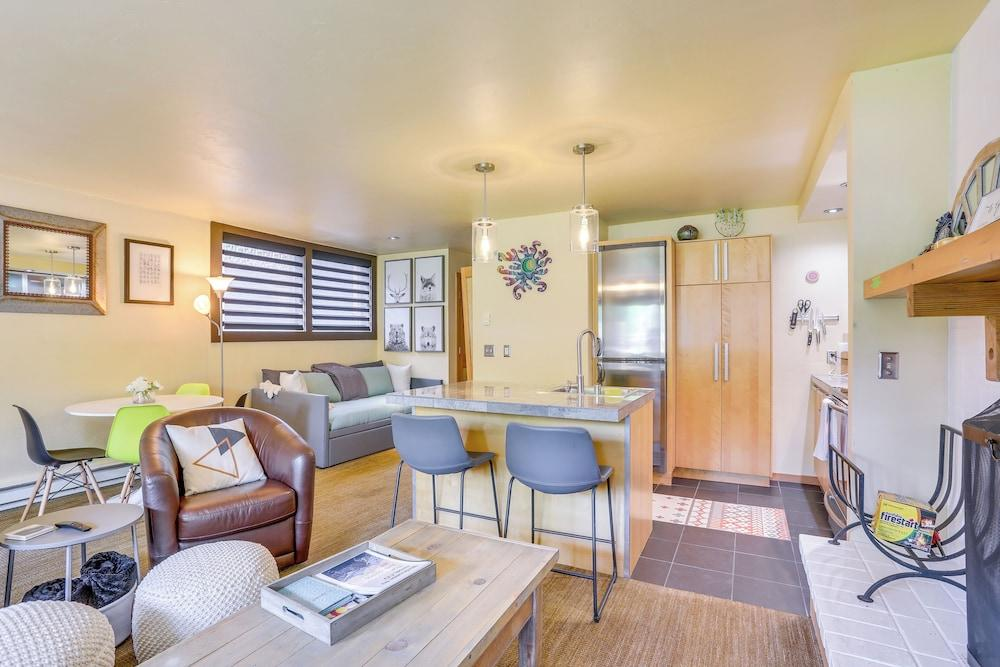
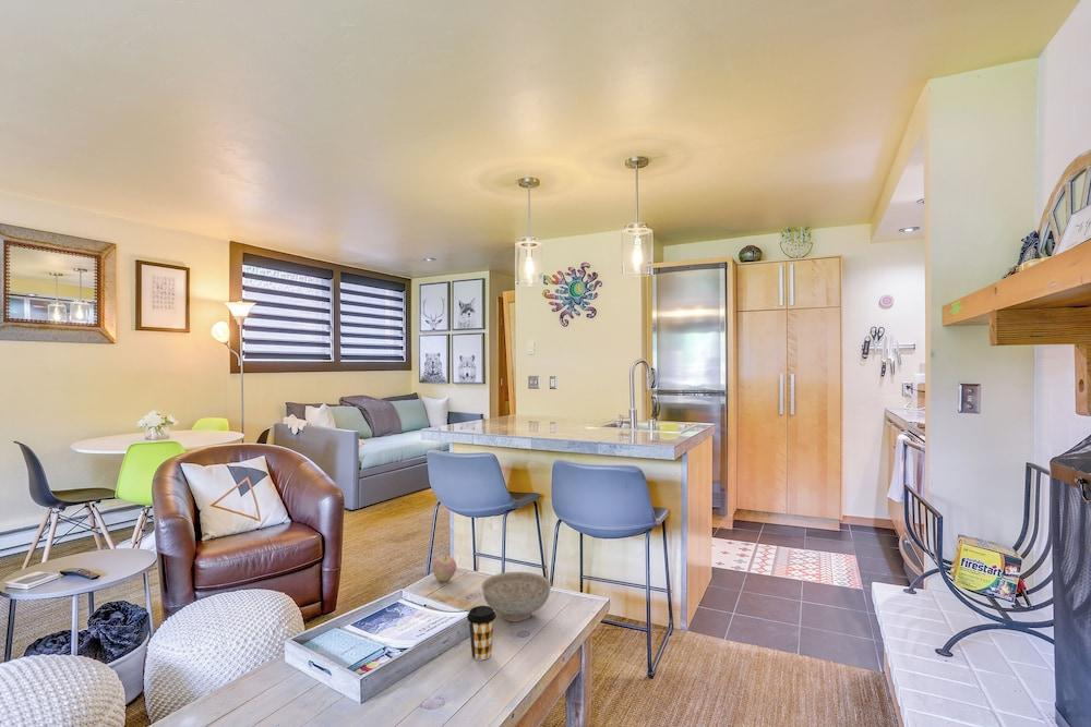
+ decorative bowl [480,571,552,622]
+ coffee cup [466,605,496,662]
+ apple [432,554,457,583]
